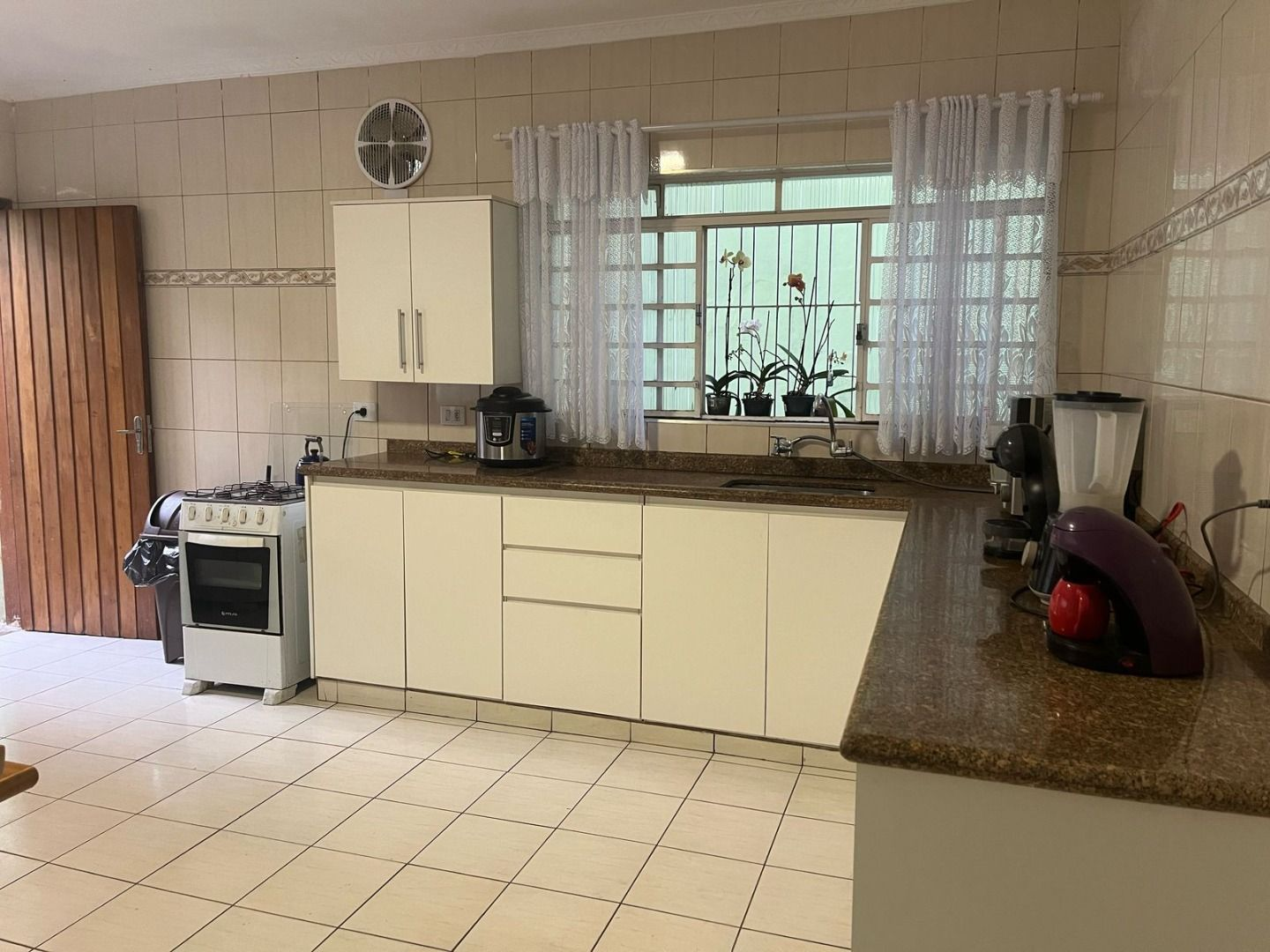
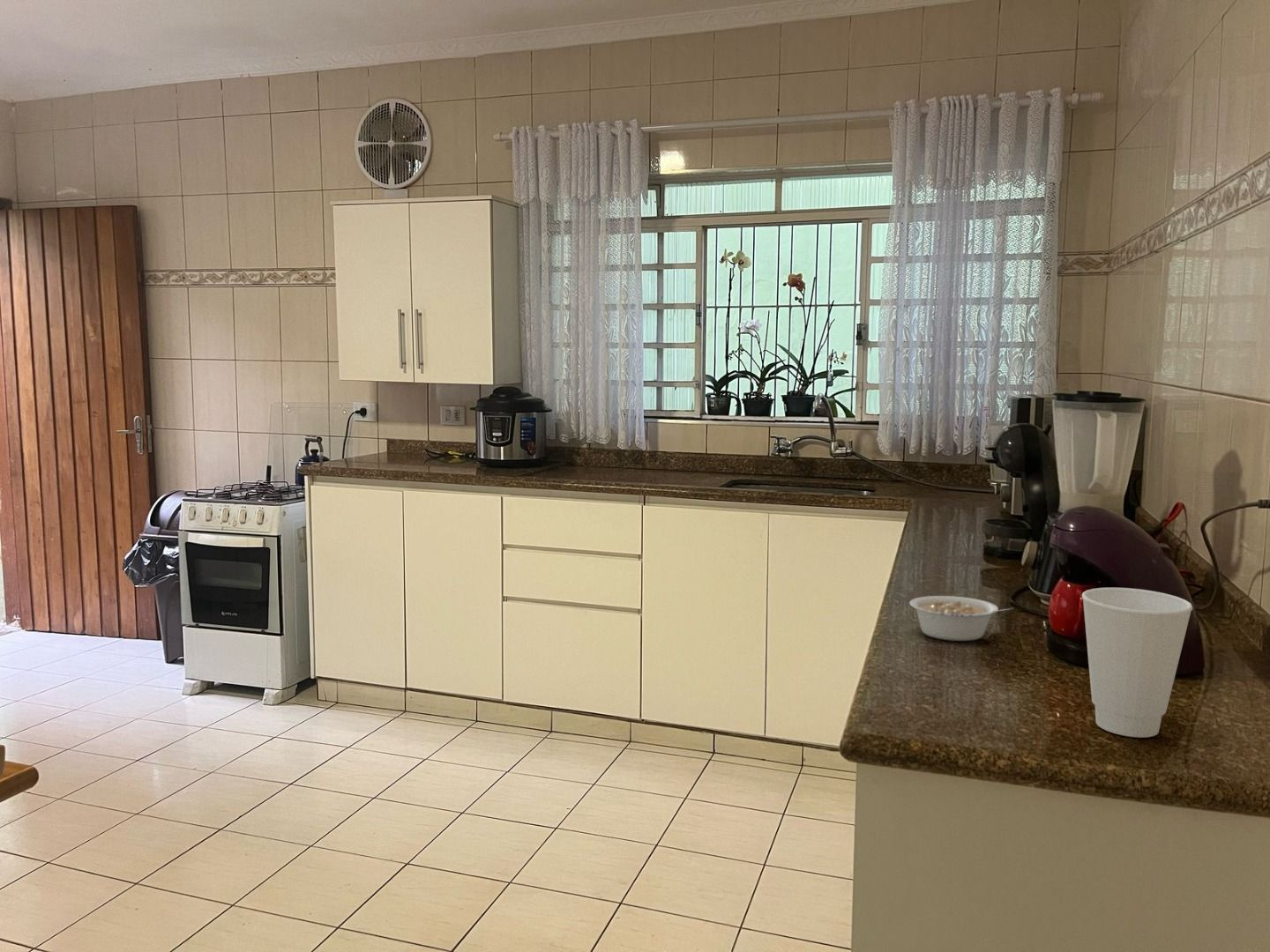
+ cup [1081,587,1193,739]
+ legume [908,595,1013,642]
